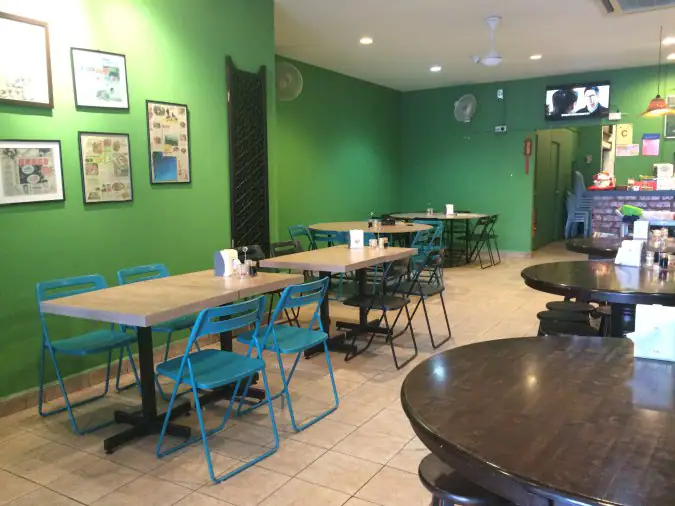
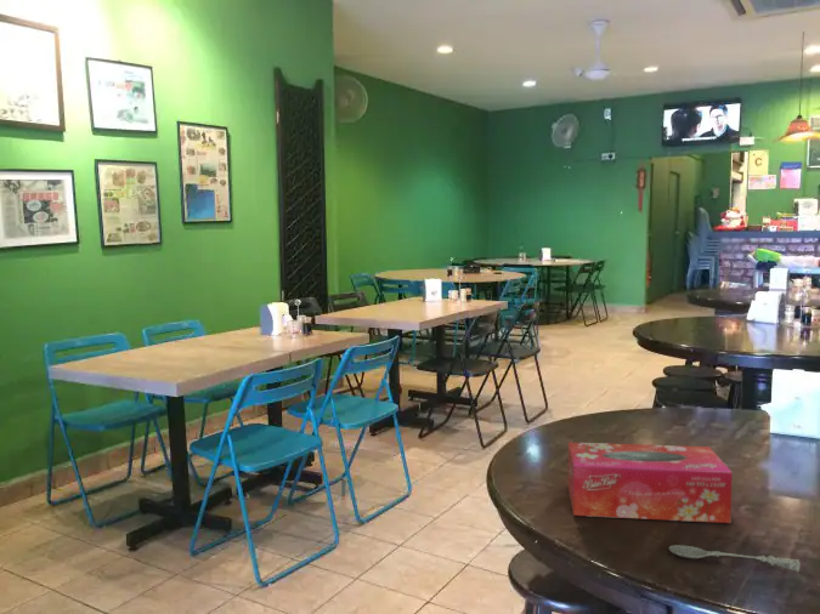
+ tissue box [566,442,734,524]
+ soupspoon [668,545,801,573]
